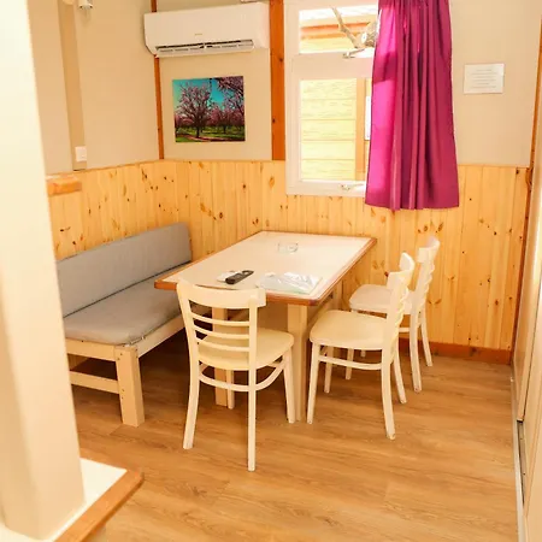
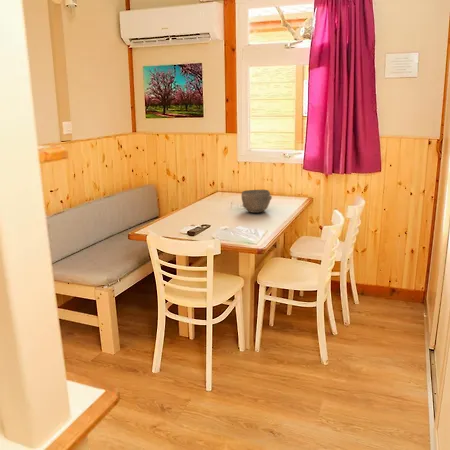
+ bowl [241,189,273,214]
